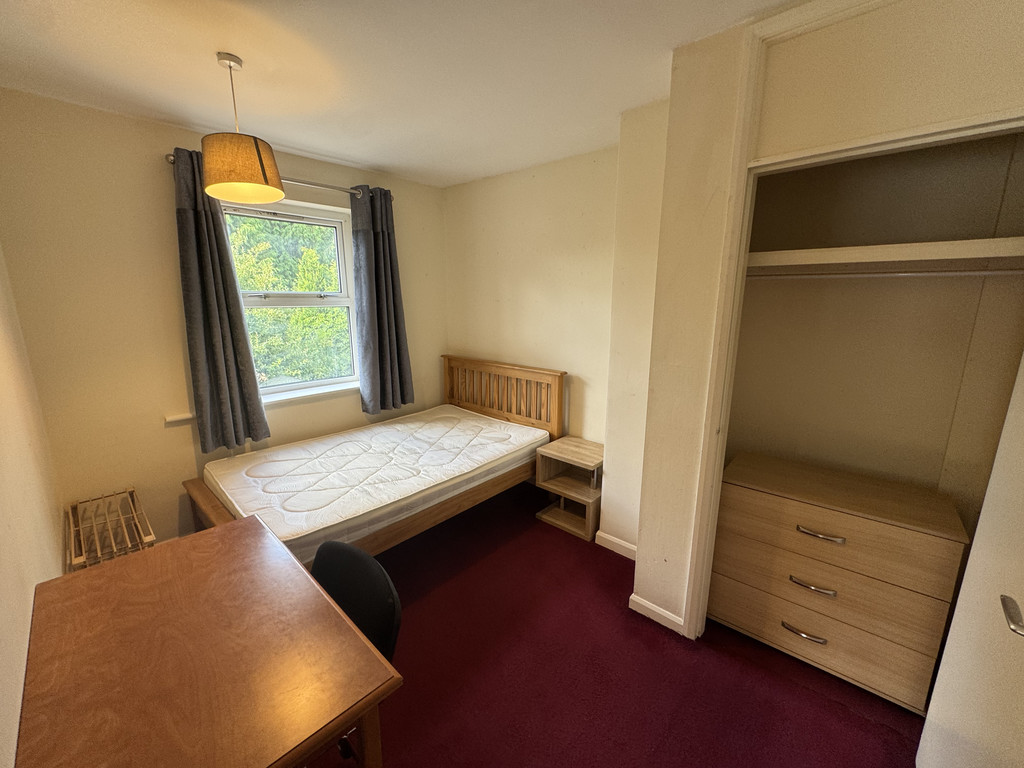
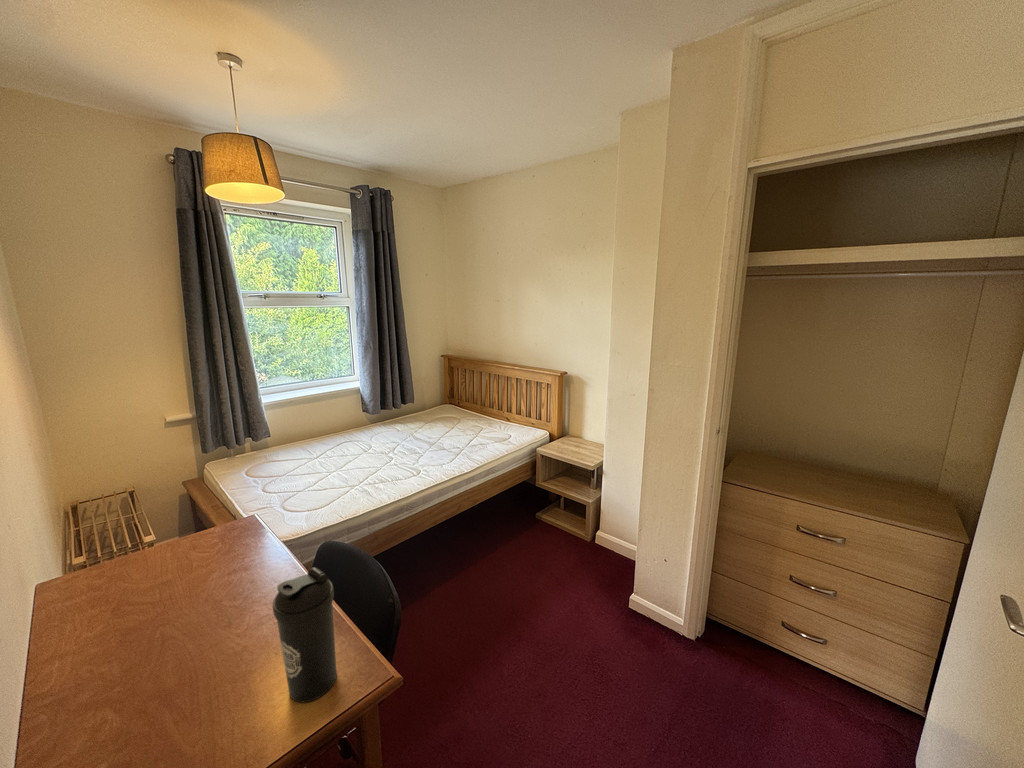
+ water bottle [272,566,338,703]
